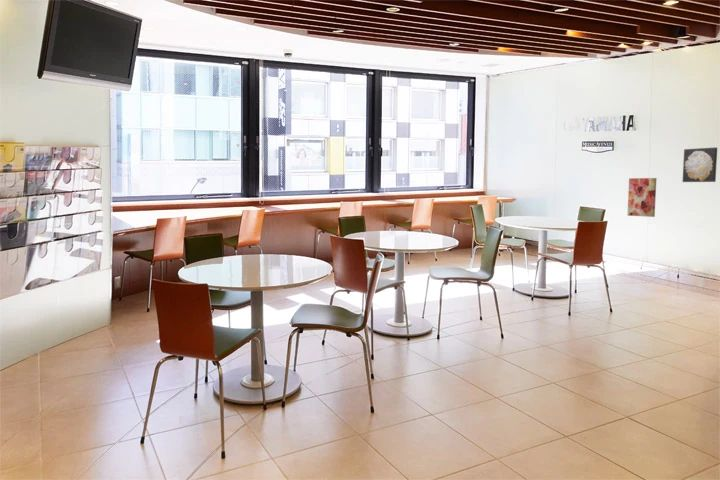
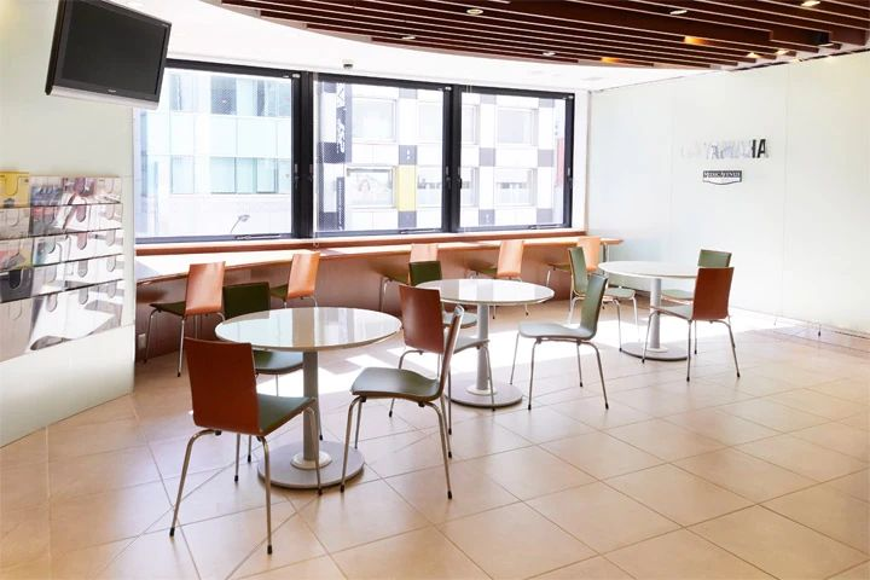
- wall art [682,146,718,183]
- wall art [626,177,657,218]
